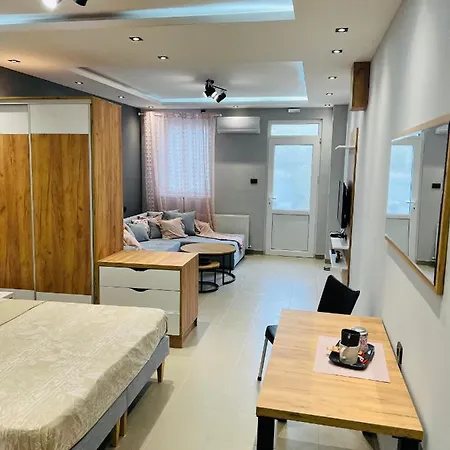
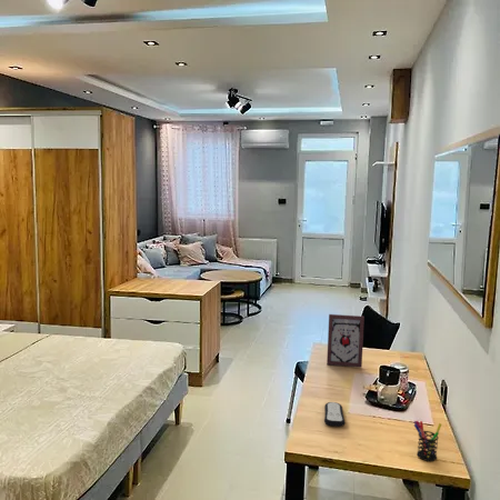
+ picture frame [326,313,366,369]
+ remote control [323,401,346,428]
+ pen holder [412,420,442,462]
